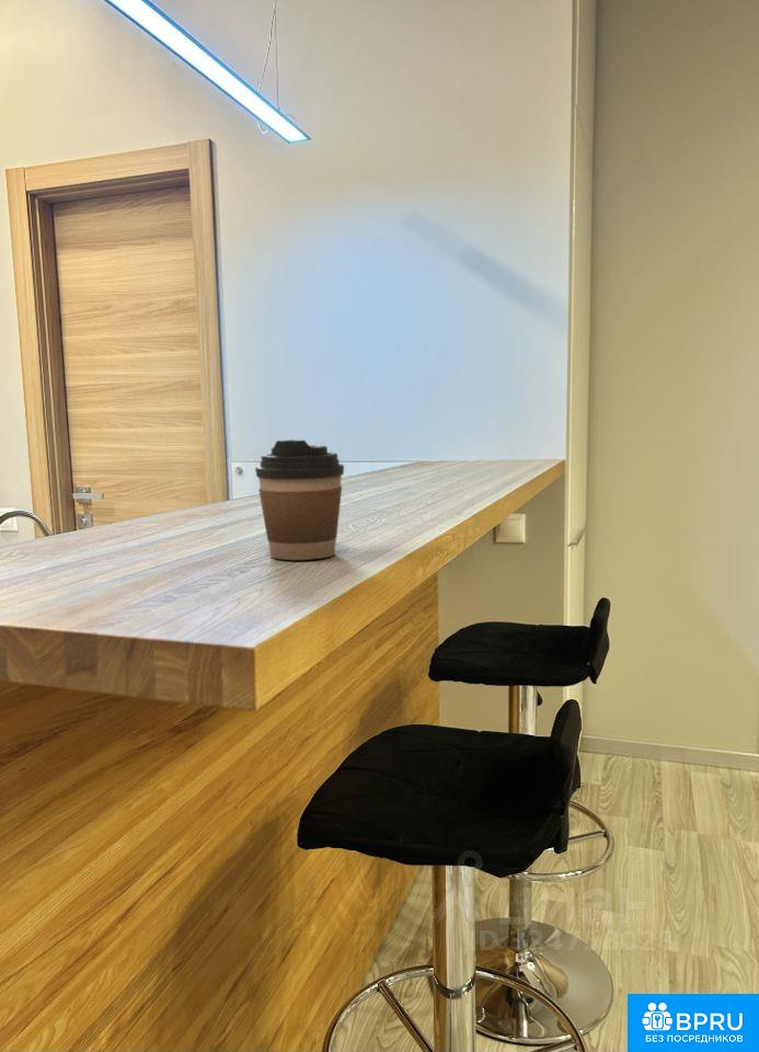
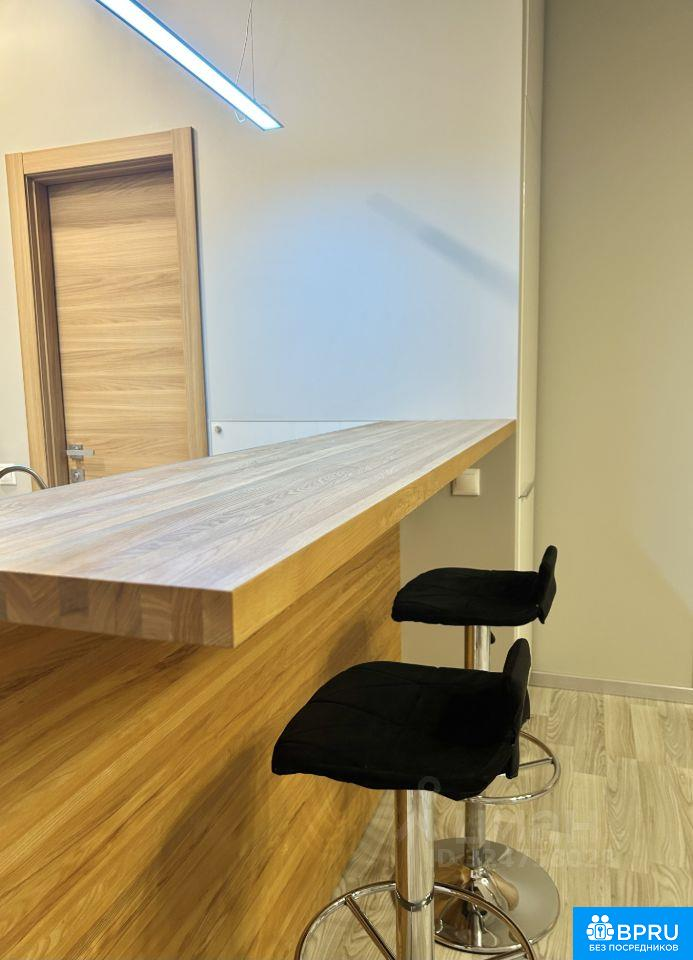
- coffee cup [254,438,345,561]
